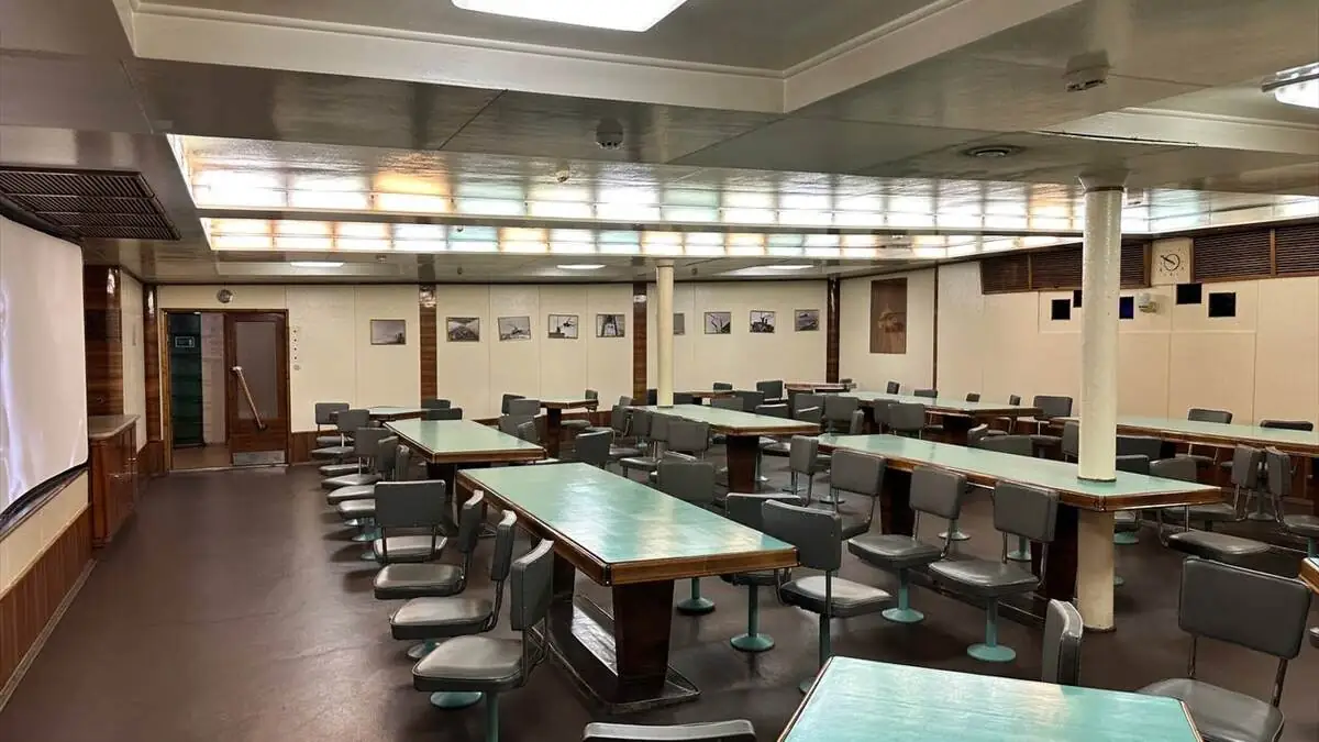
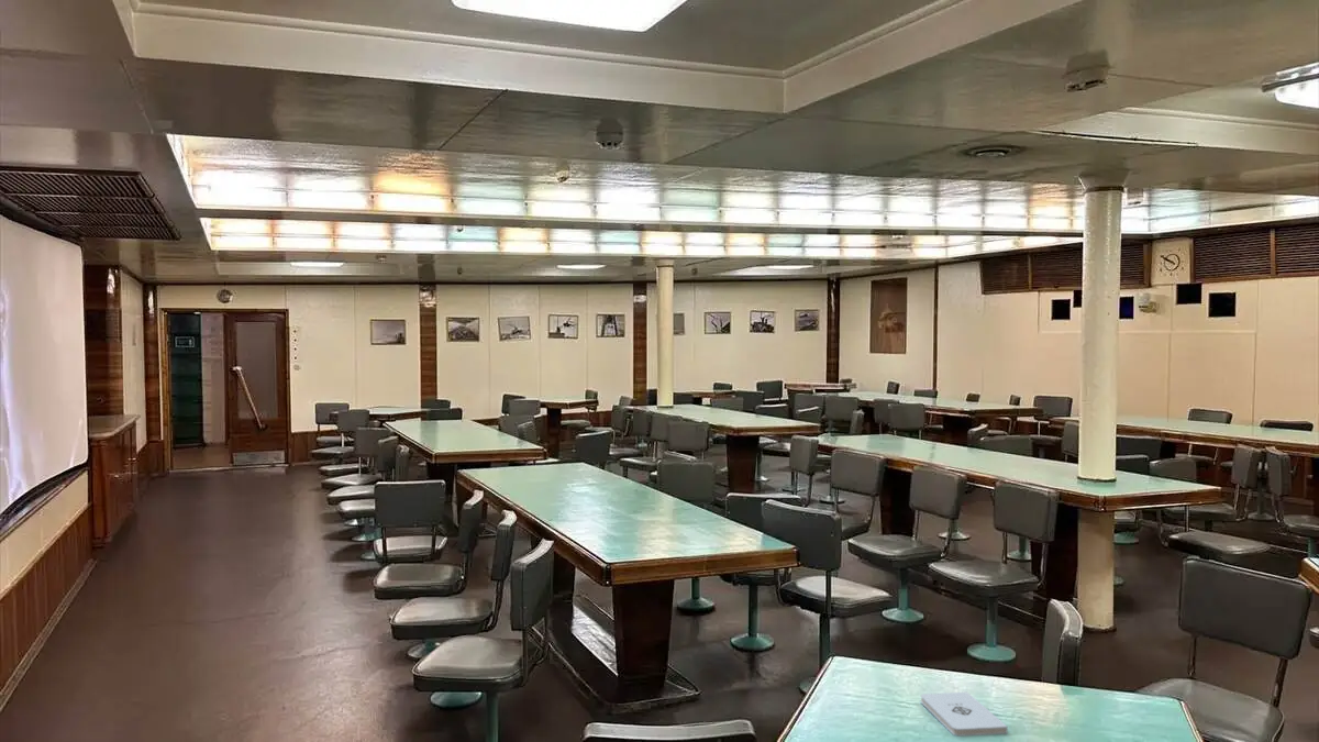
+ notepad [920,691,1008,738]
